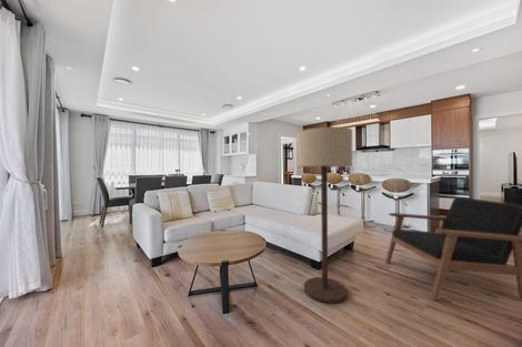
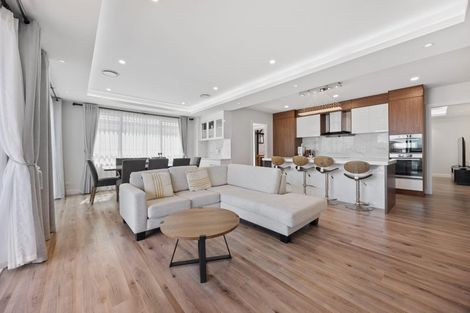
- armchair [384,196,522,302]
- floor lamp [297,125,353,305]
